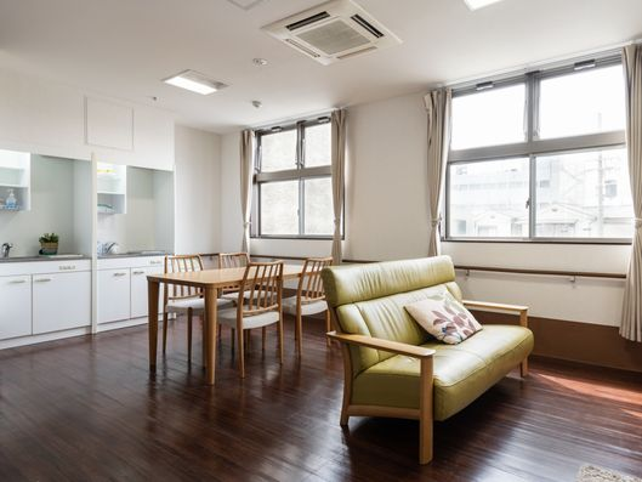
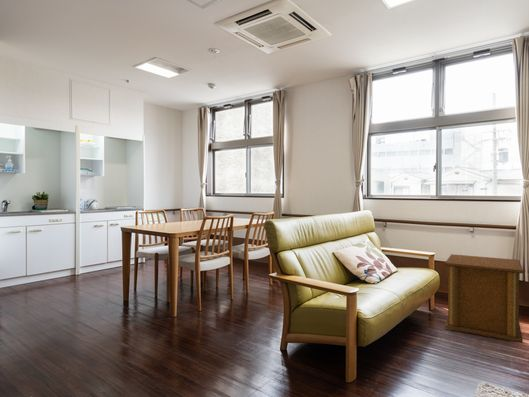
+ side table [444,253,524,344]
